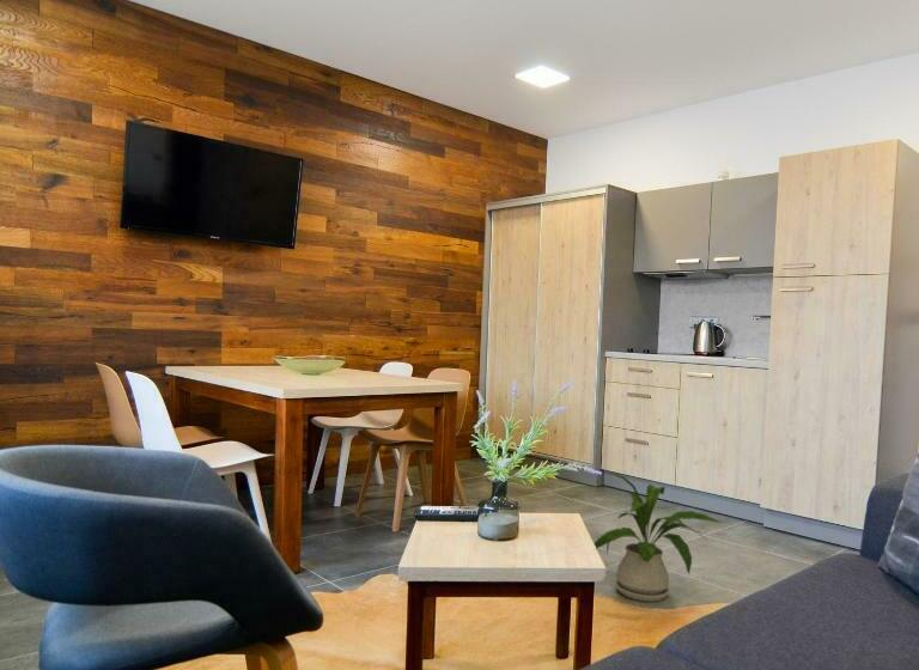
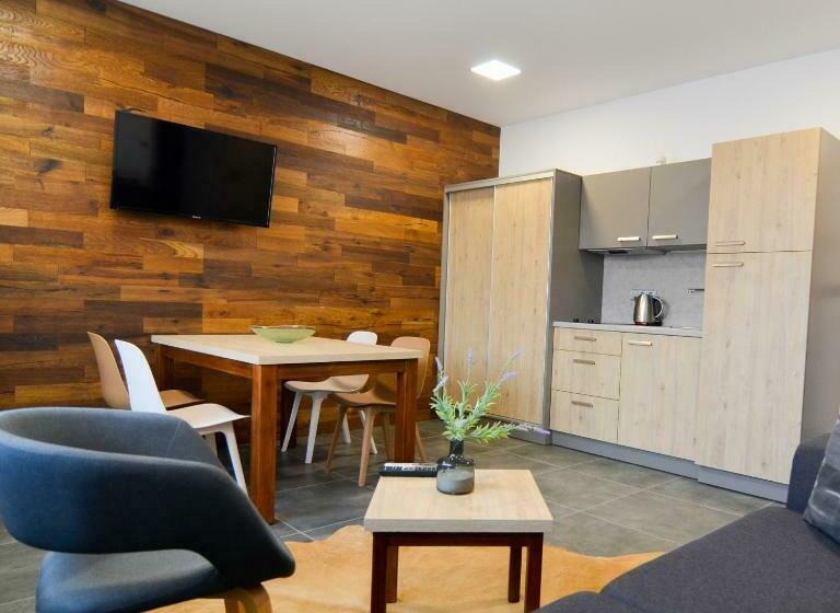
- house plant [594,470,723,603]
